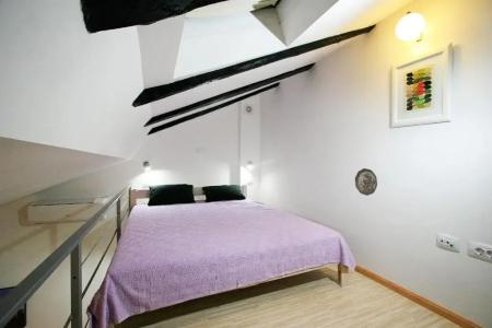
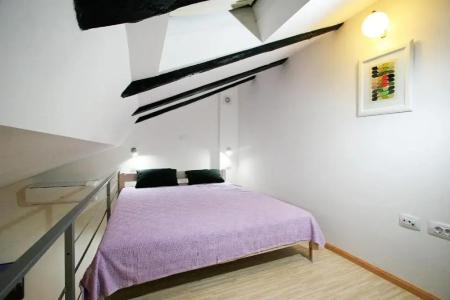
- decorative plate [354,167,378,197]
